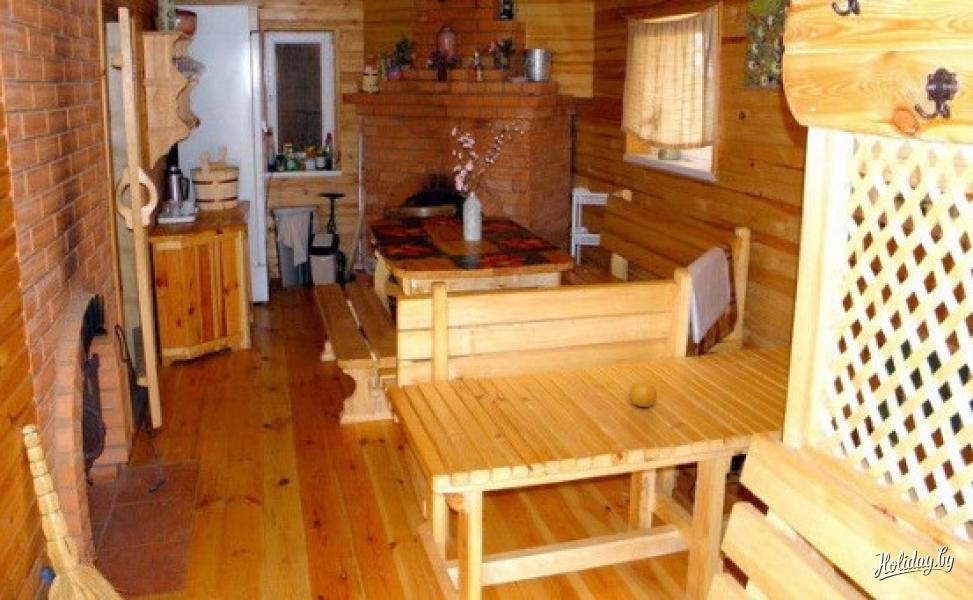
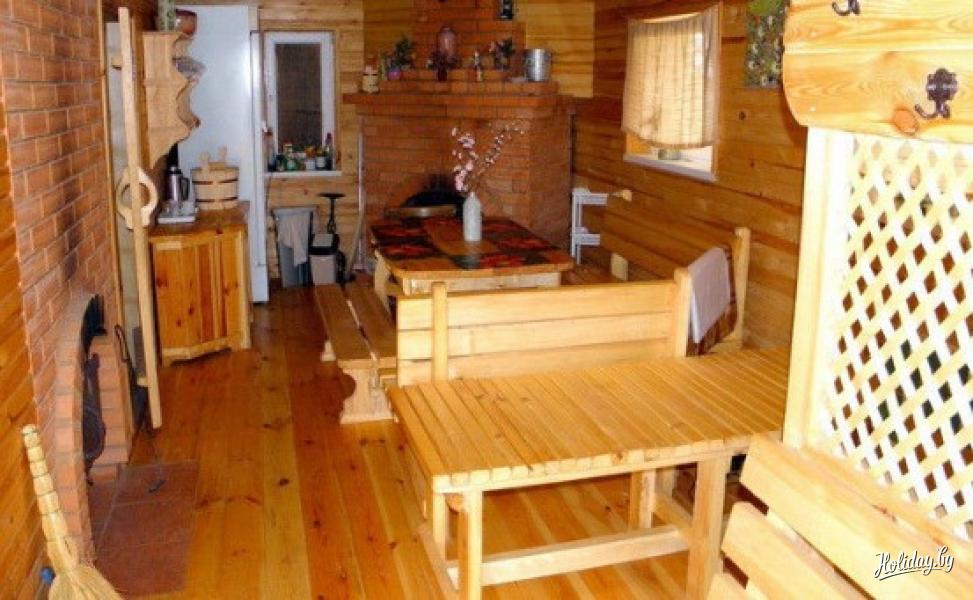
- fruit [628,380,658,408]
